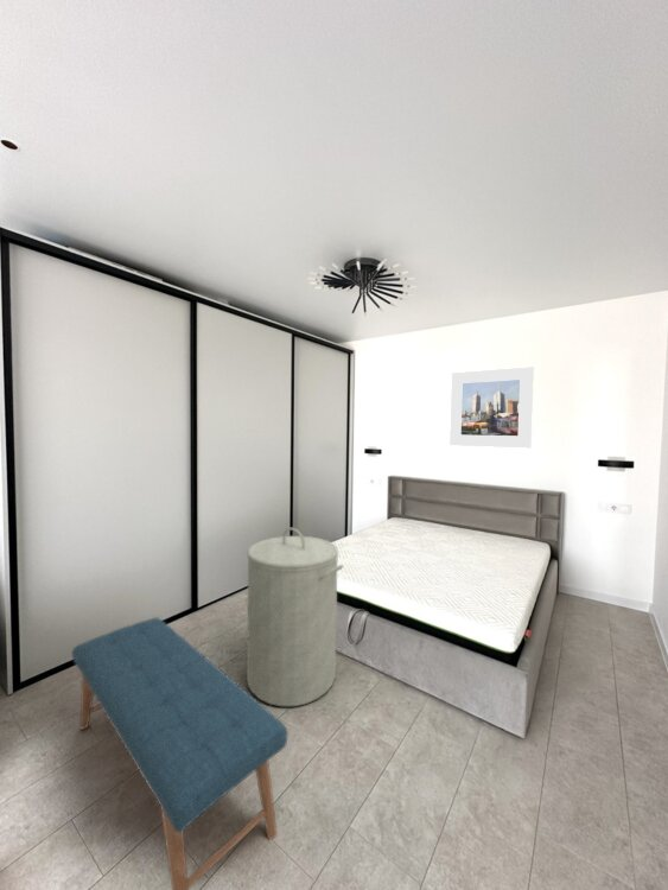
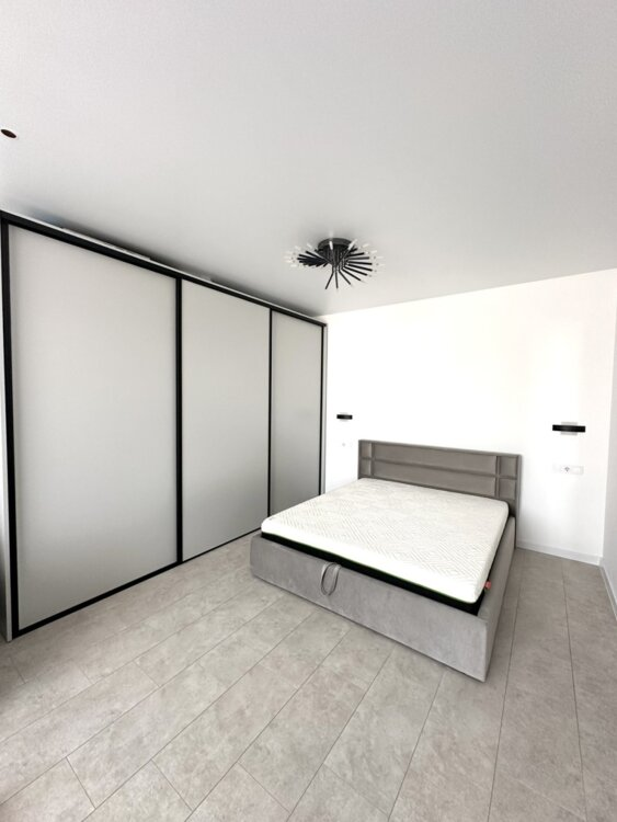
- laundry hamper [246,527,344,707]
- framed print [448,365,535,450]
- bench [71,616,290,890]
